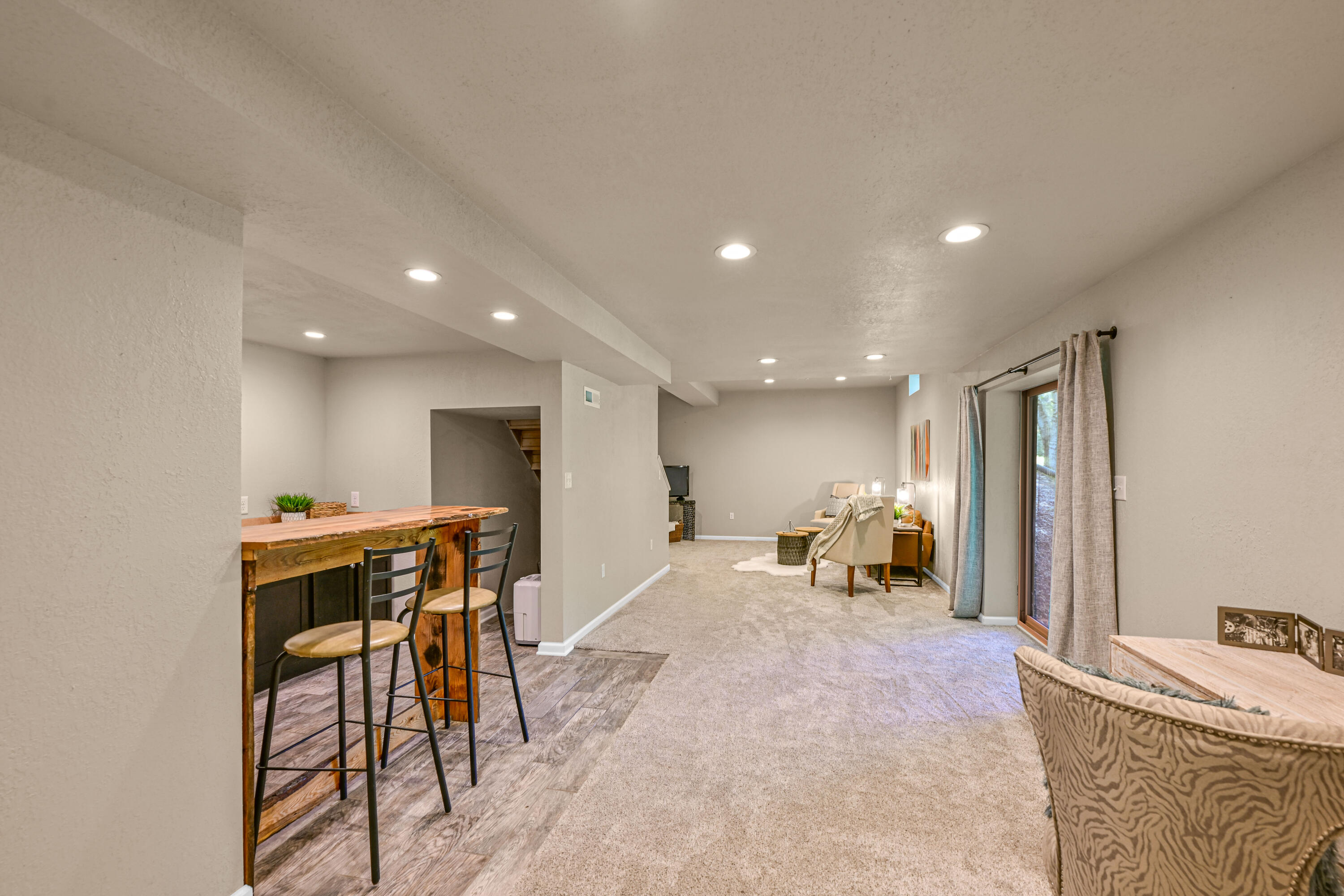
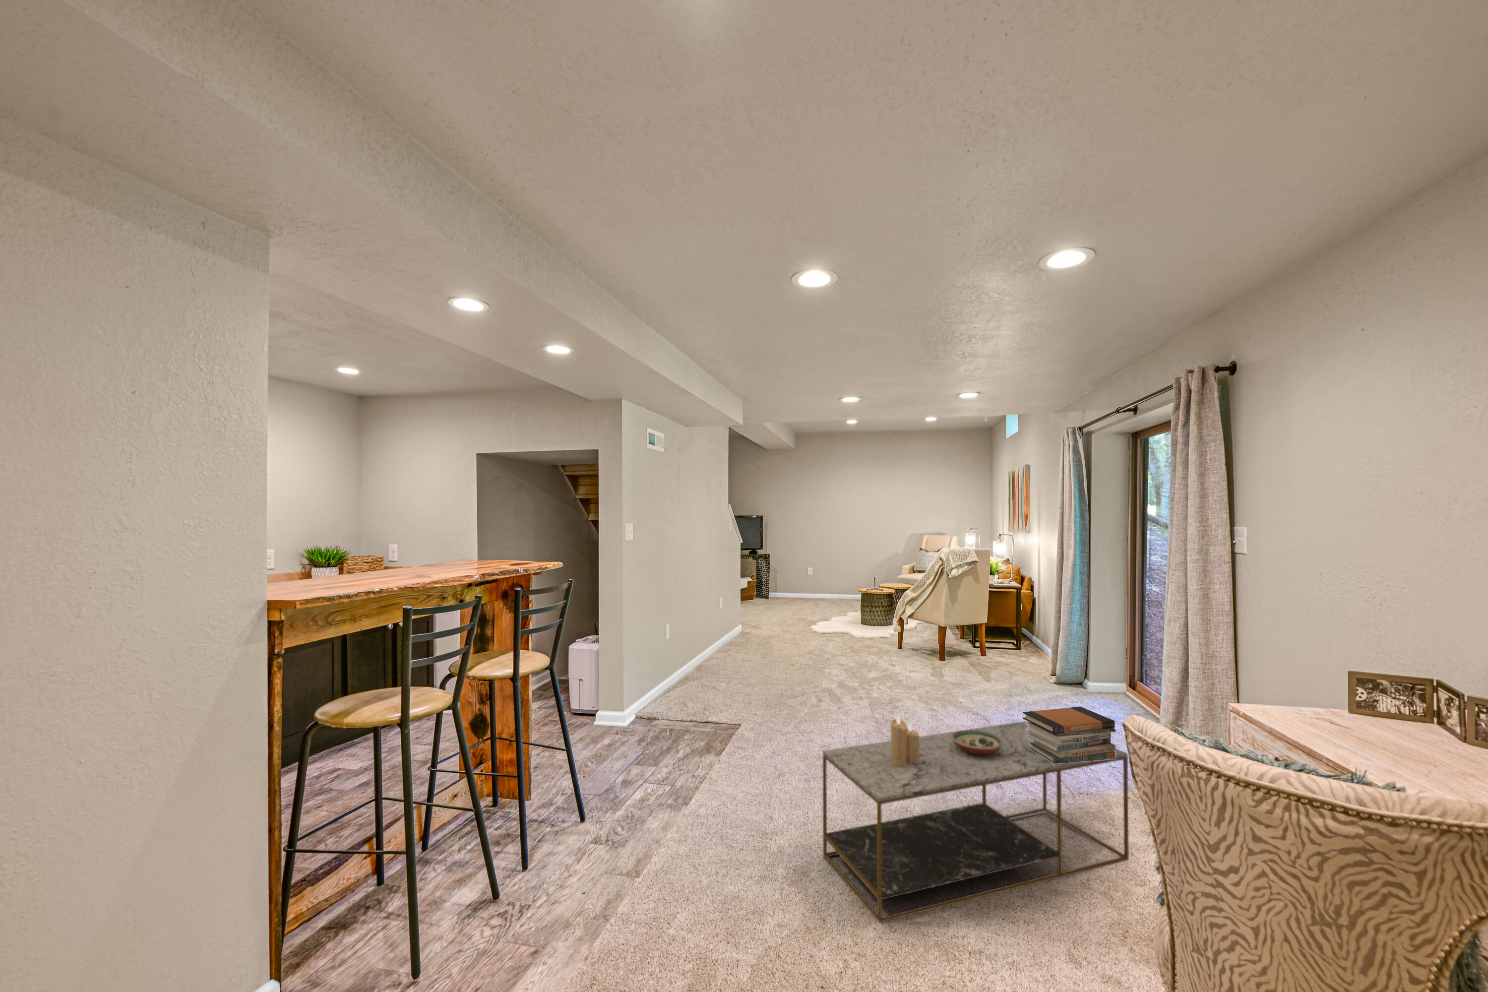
+ decorative bowl [951,730,1002,755]
+ book stack [1022,706,1116,764]
+ coffee table [822,721,1129,923]
+ candle [890,715,920,767]
